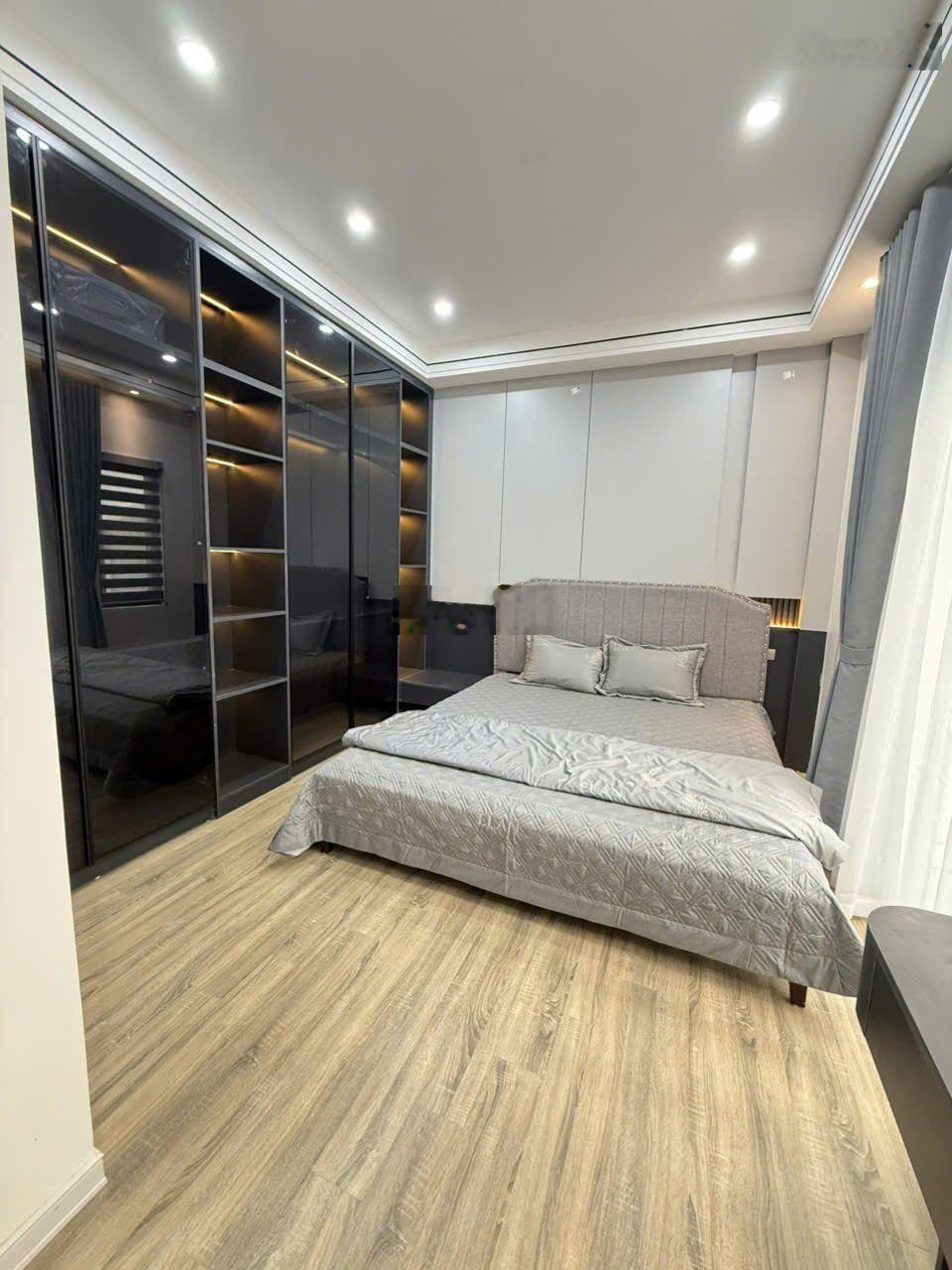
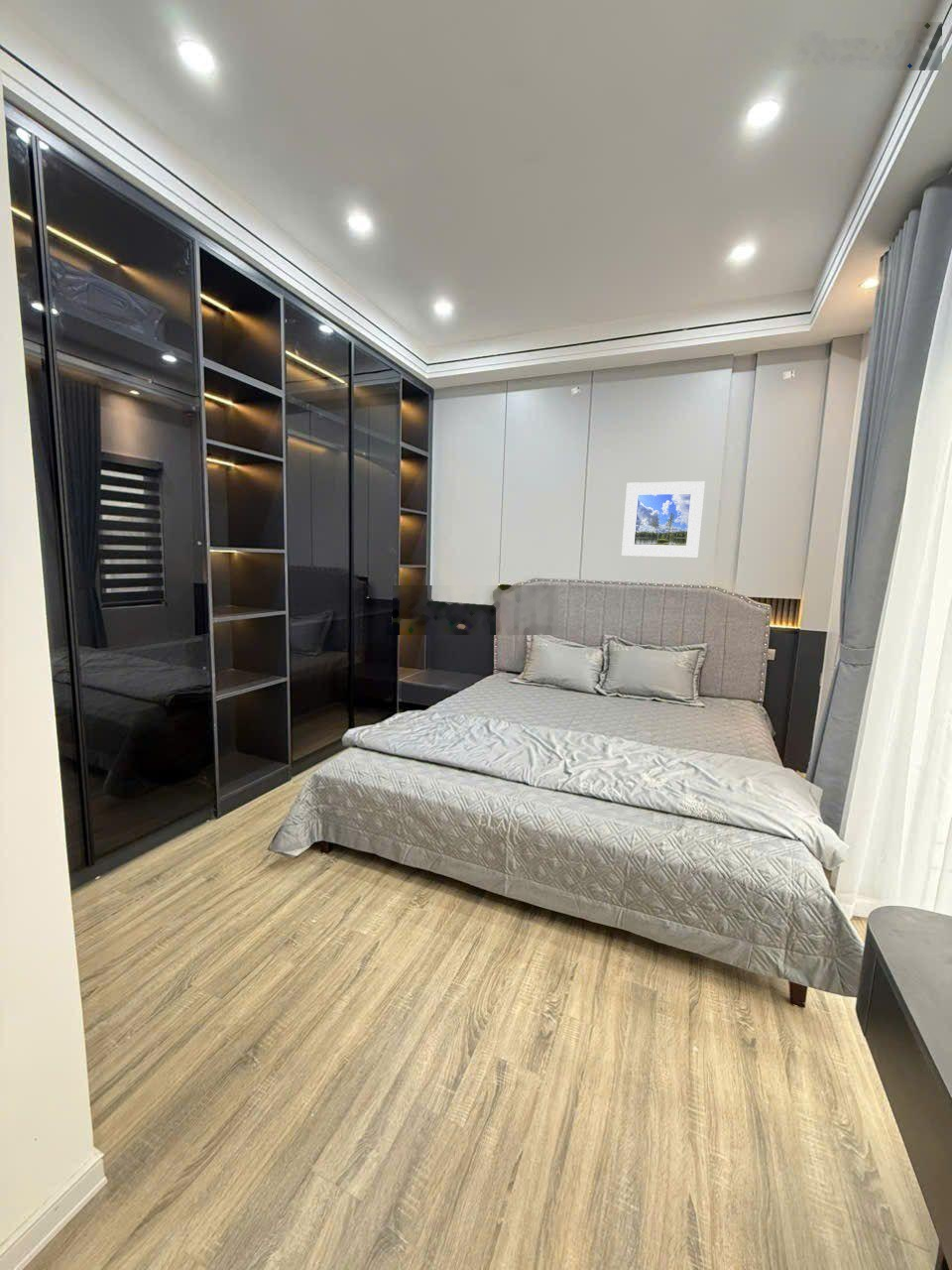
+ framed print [621,480,706,559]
